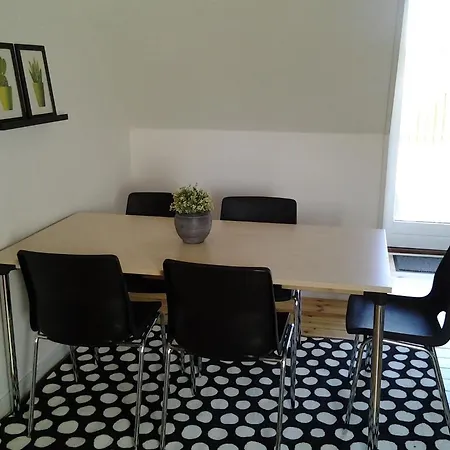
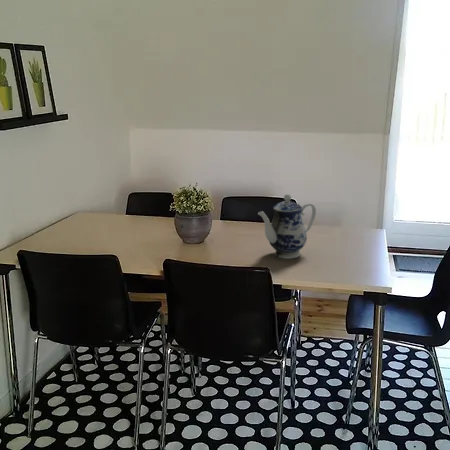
+ teapot [257,193,317,260]
